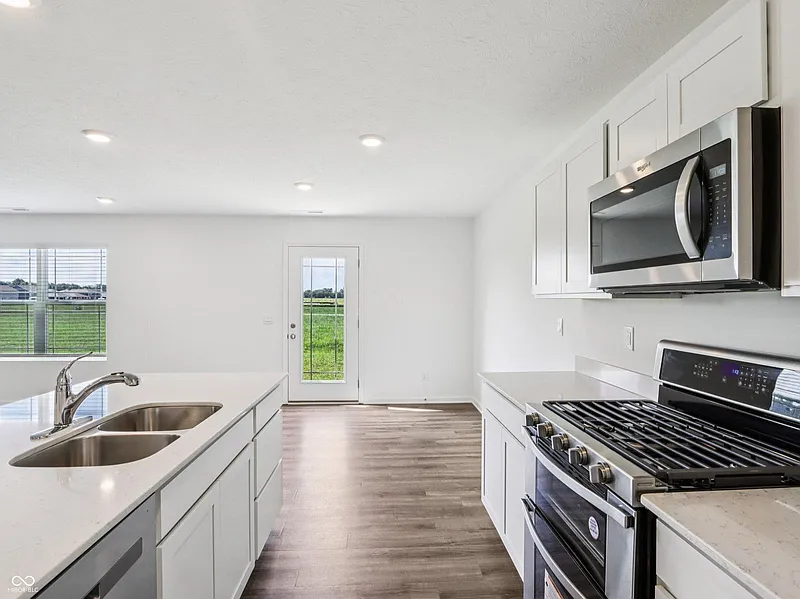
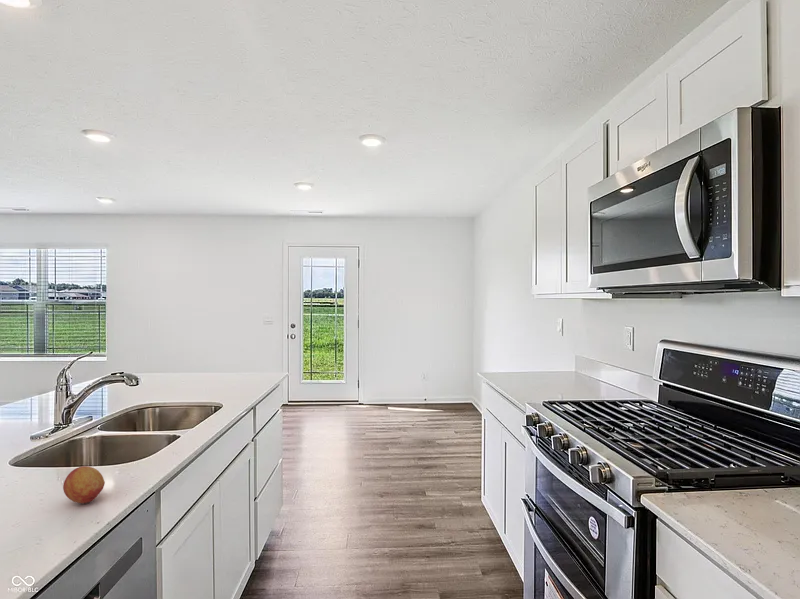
+ fruit [62,465,106,504]
